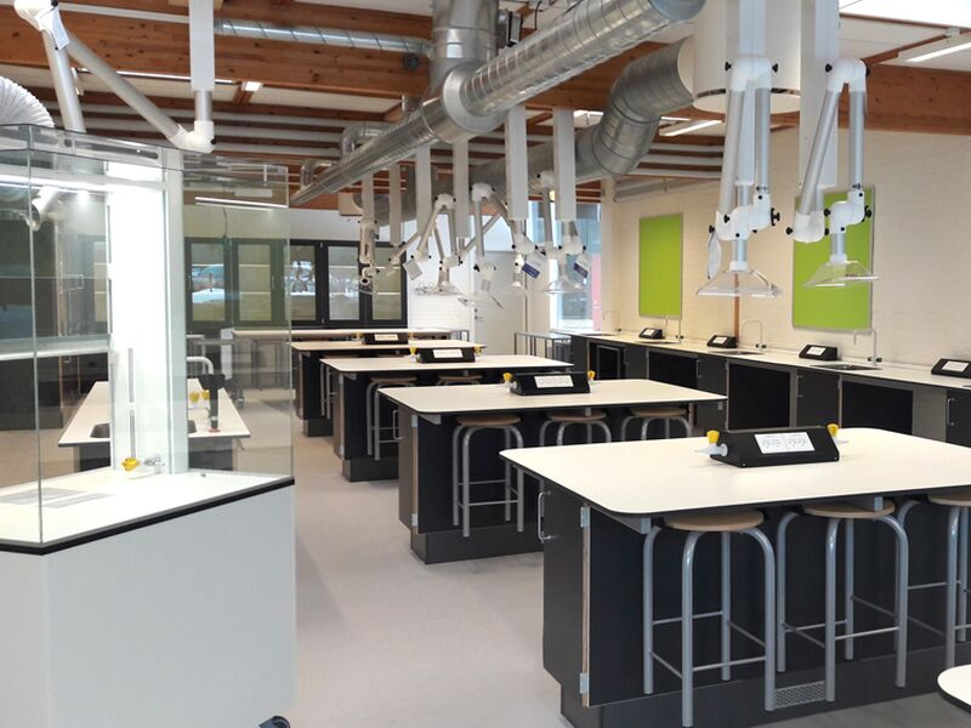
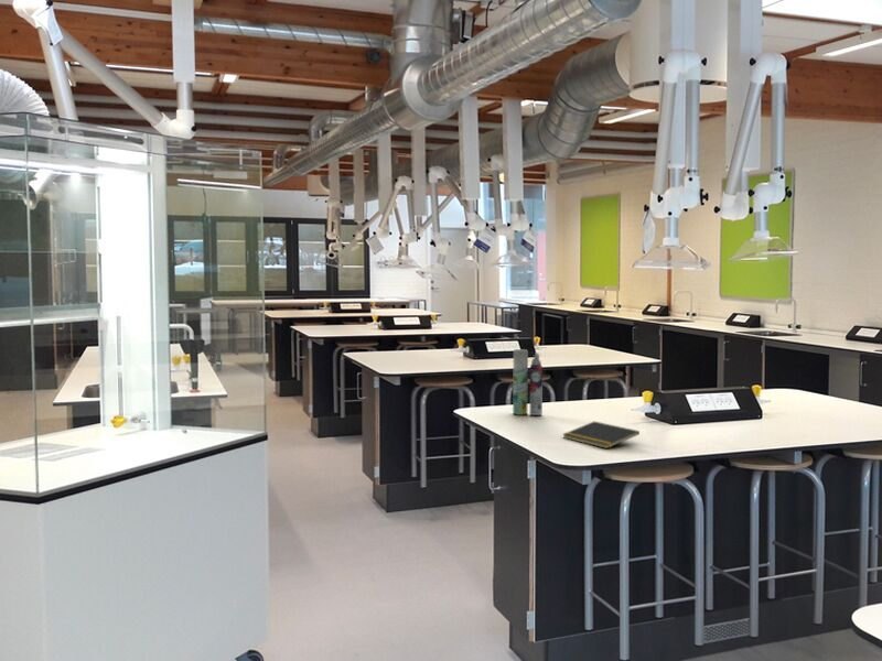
+ notepad [561,421,641,449]
+ aerosol can [512,348,544,416]
